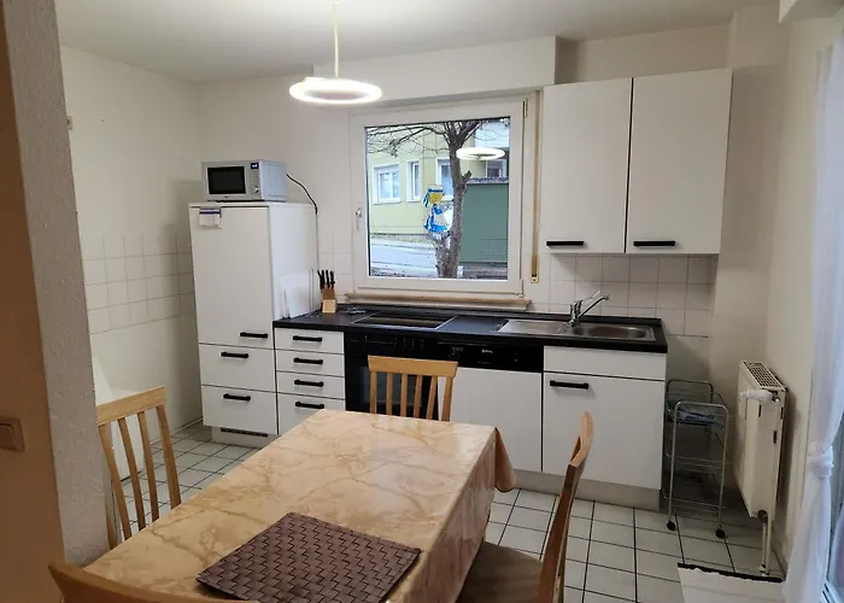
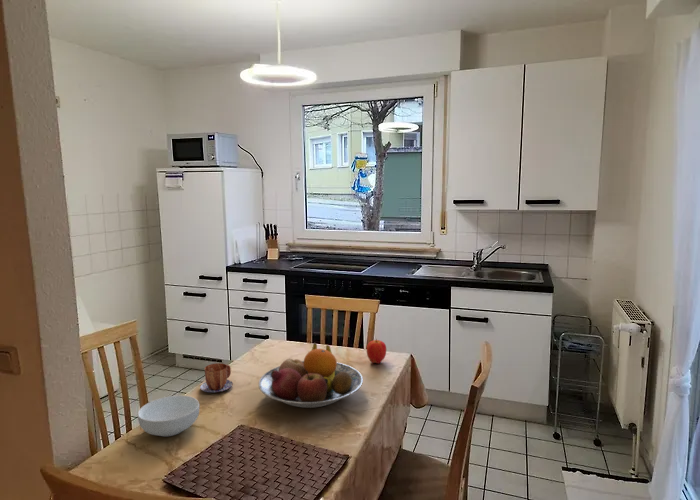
+ fruit bowl [258,342,364,409]
+ mug [199,362,234,393]
+ apple [366,338,387,365]
+ cereal bowl [137,395,200,437]
